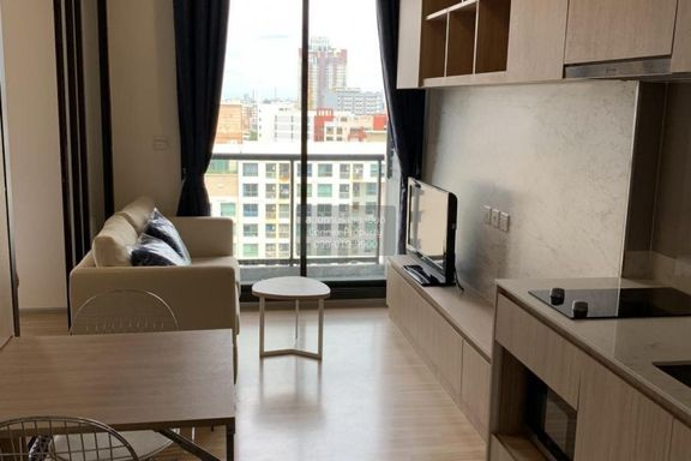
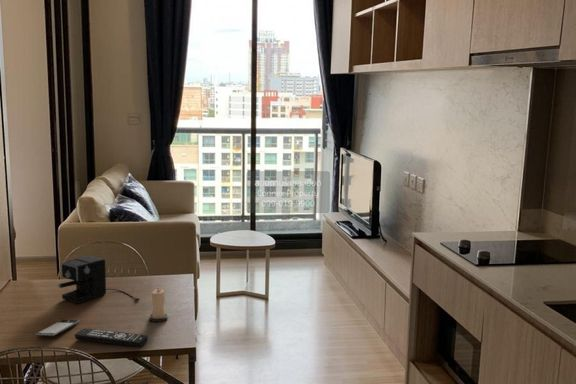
+ coffee maker [57,254,141,304]
+ candle [148,287,169,323]
+ remote control [74,327,149,348]
+ smartphone [36,319,80,337]
